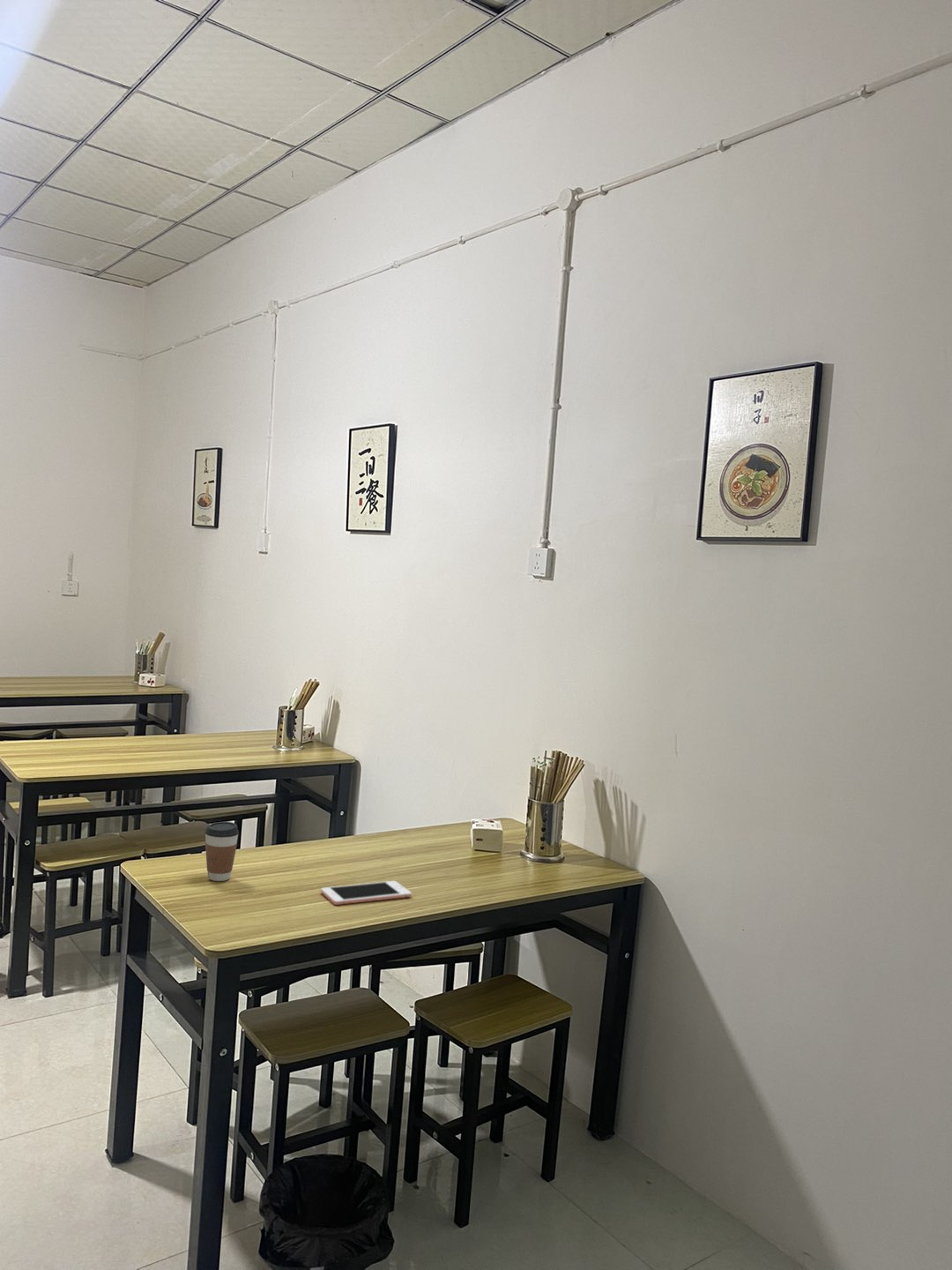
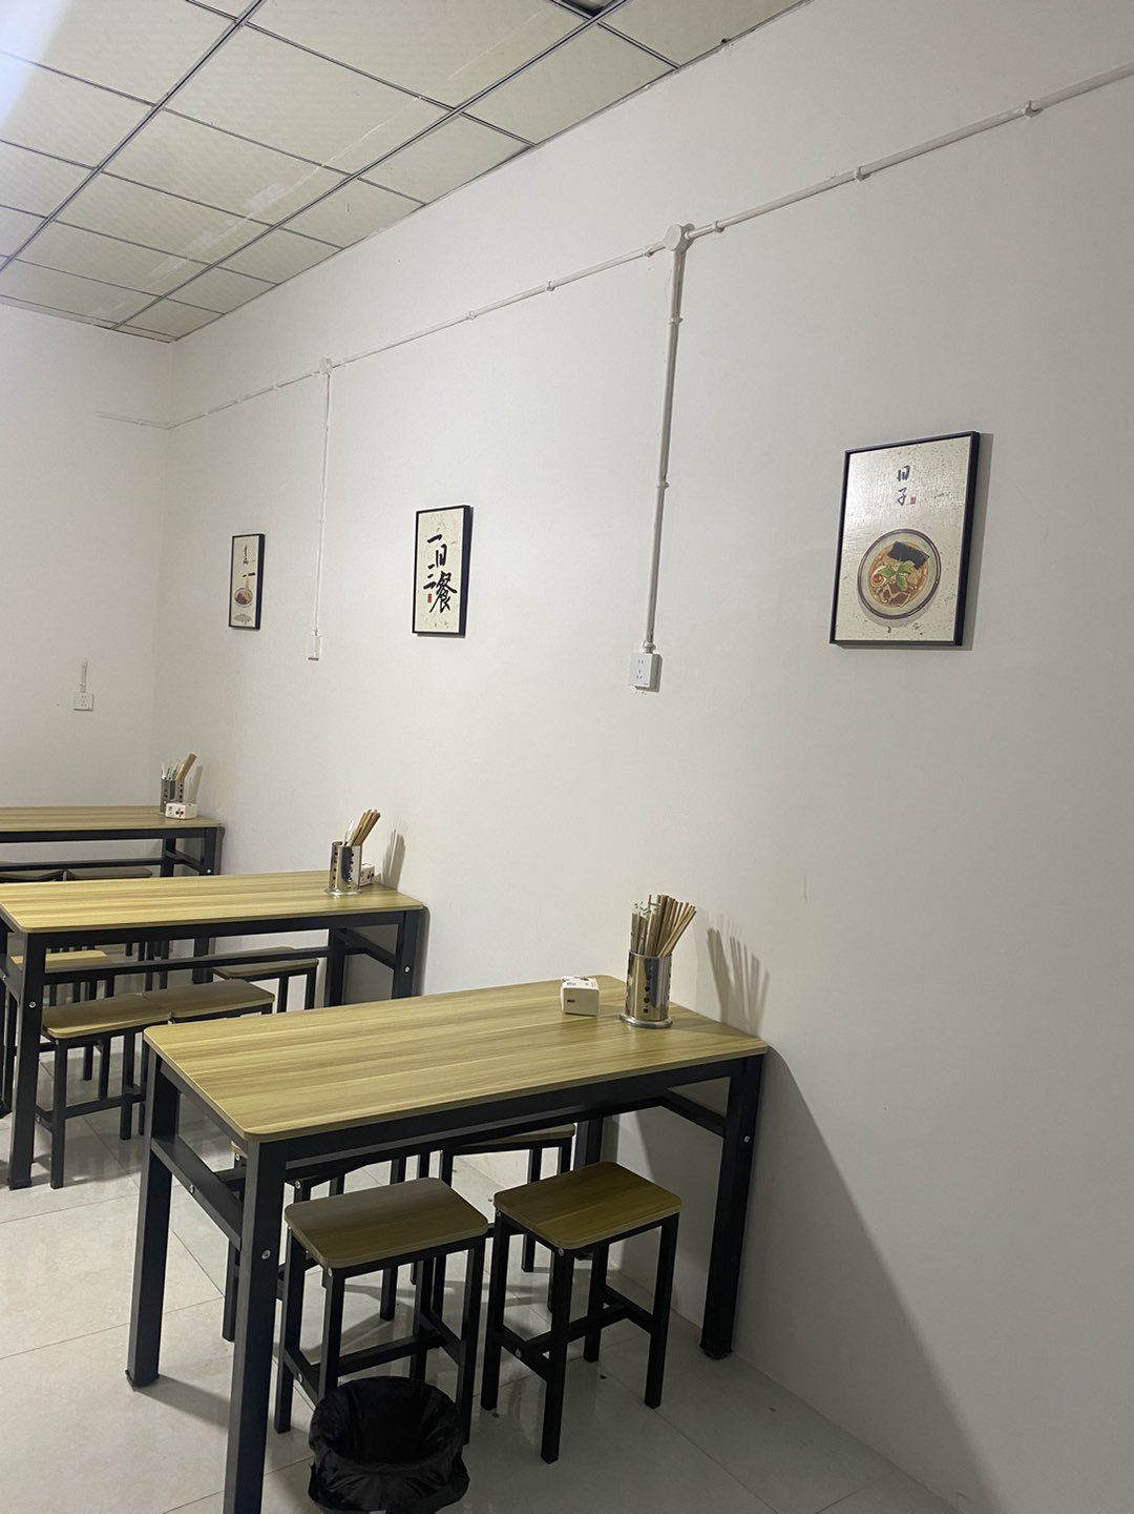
- coffee cup [204,821,240,882]
- cell phone [320,880,413,906]
